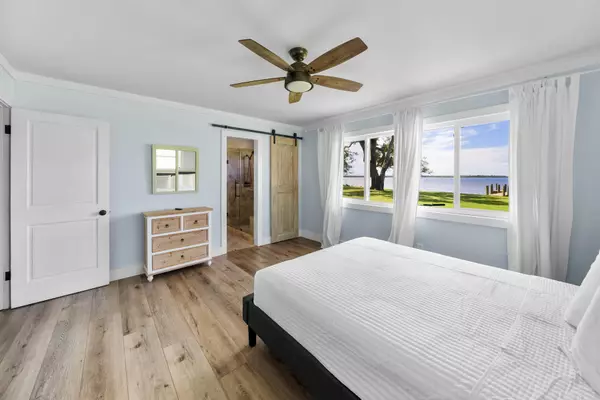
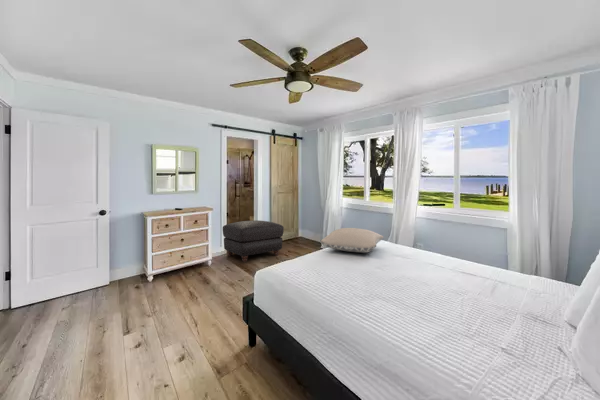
+ pillow [320,227,384,254]
+ ottoman [222,219,285,263]
